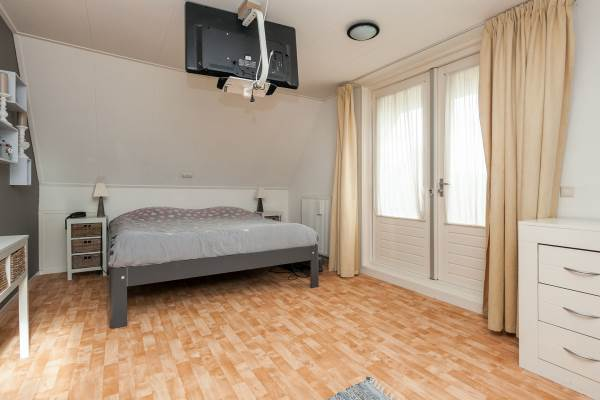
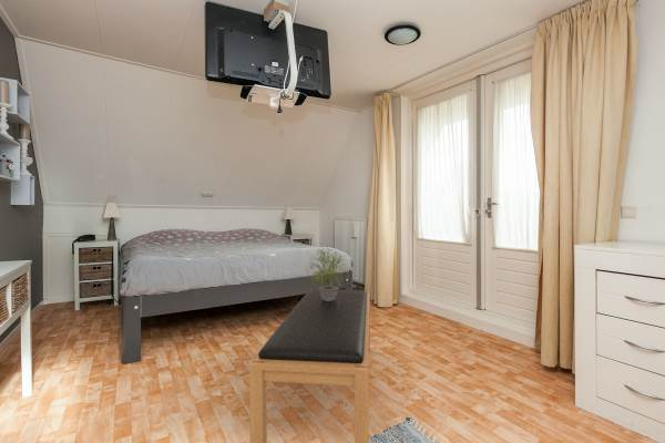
+ potted plant [305,243,351,301]
+ bench [248,288,371,443]
